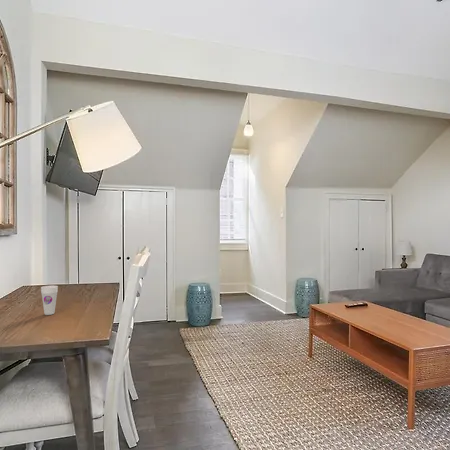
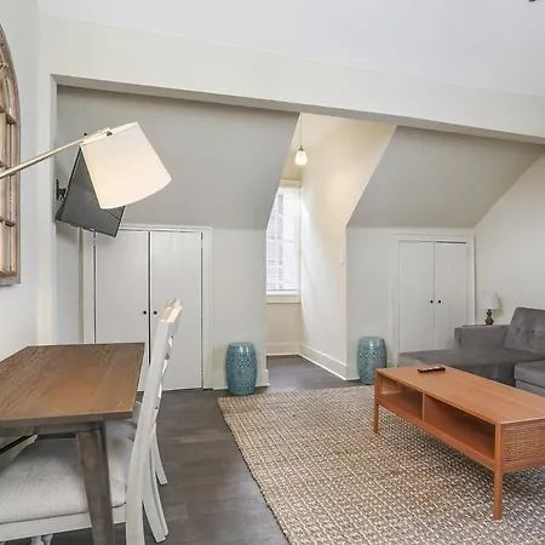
- cup [40,285,59,316]
